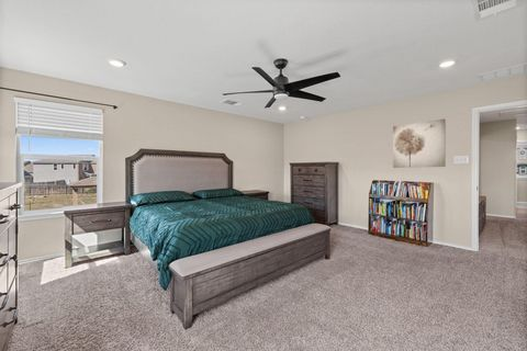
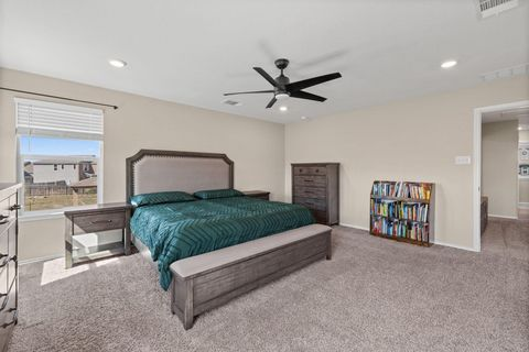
- wall art [392,117,447,169]
